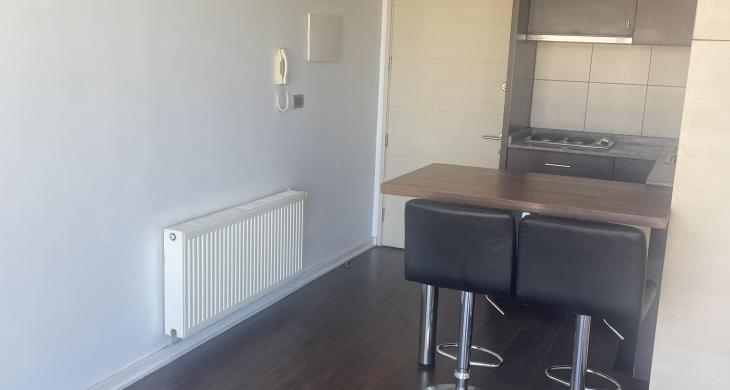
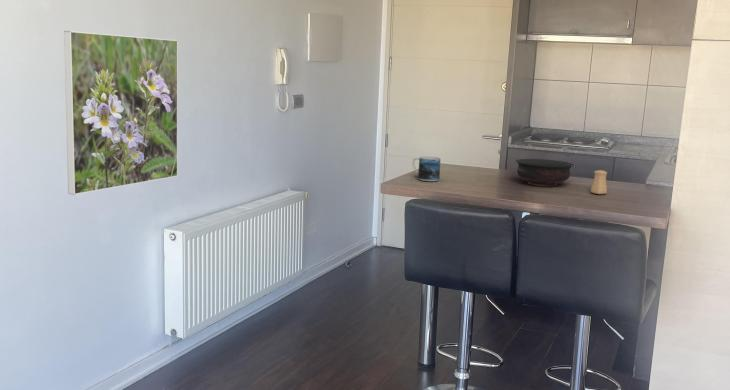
+ salt shaker [590,169,608,195]
+ bowl [515,158,574,187]
+ mug [411,156,441,182]
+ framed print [63,30,179,196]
